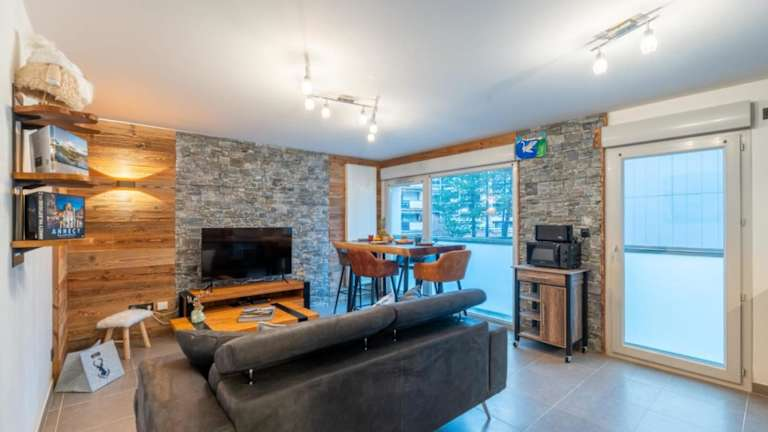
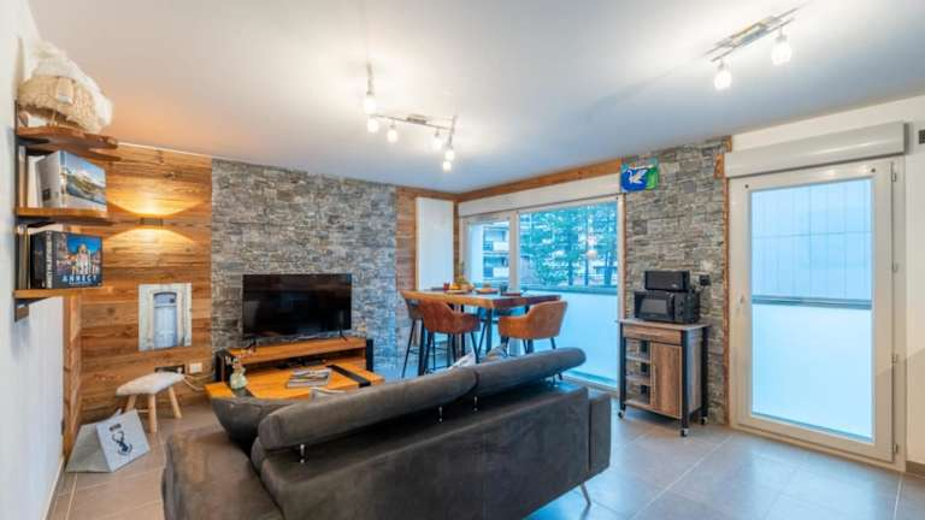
+ wall art [137,282,193,353]
